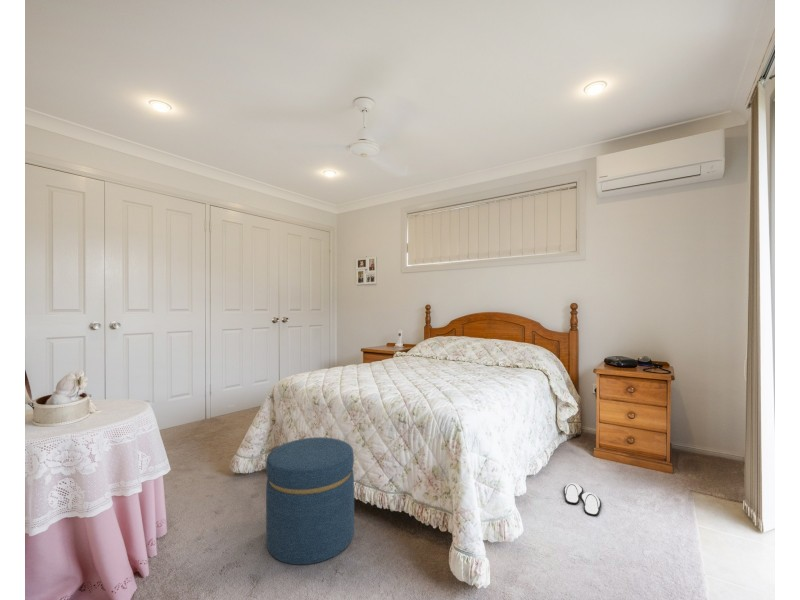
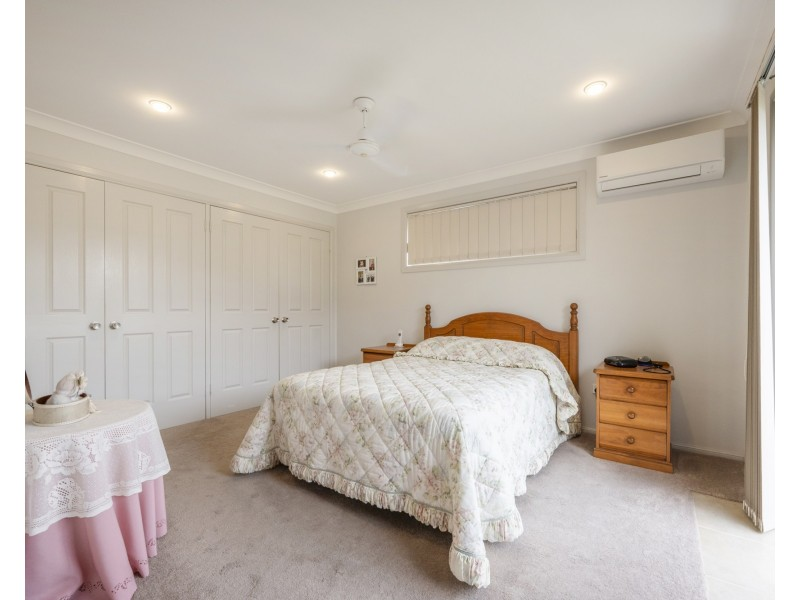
- ottoman [265,436,355,566]
- slippers [563,483,602,517]
